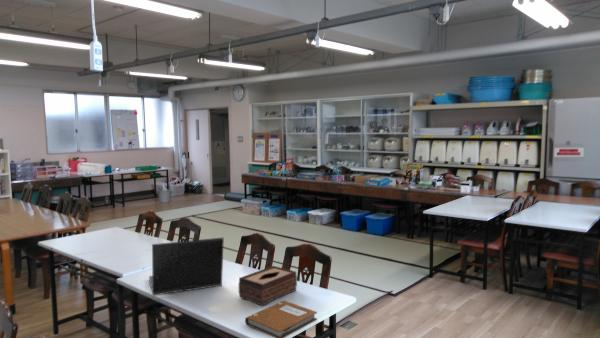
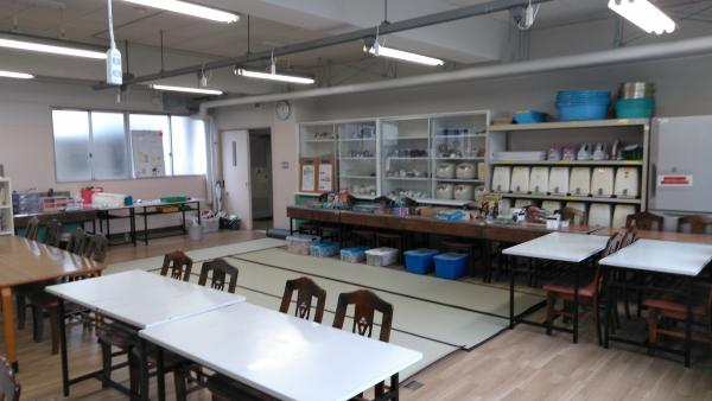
- laptop [148,237,225,297]
- tissue box [238,265,298,307]
- notebook [244,300,318,338]
